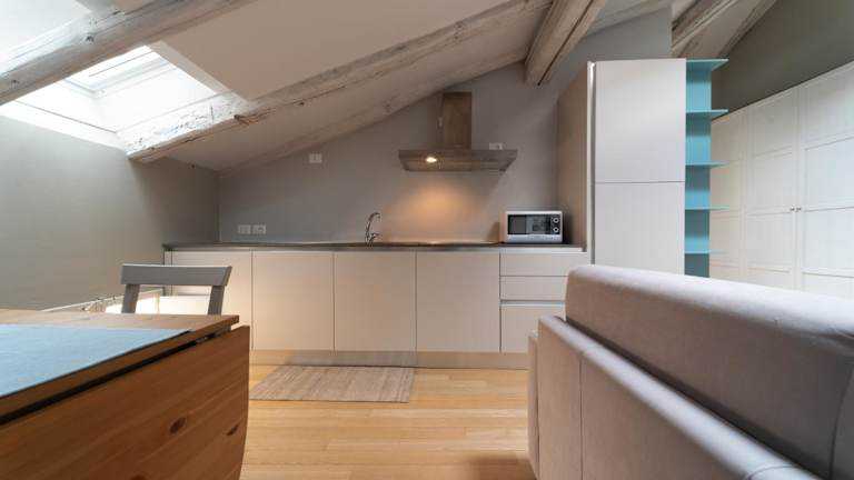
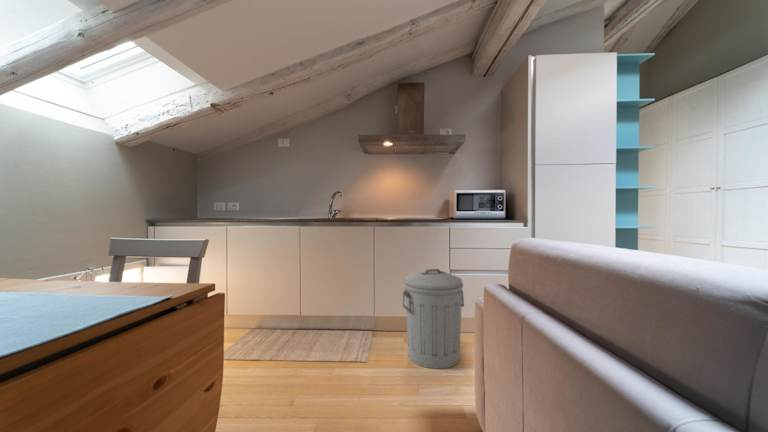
+ trash can [402,268,465,370]
